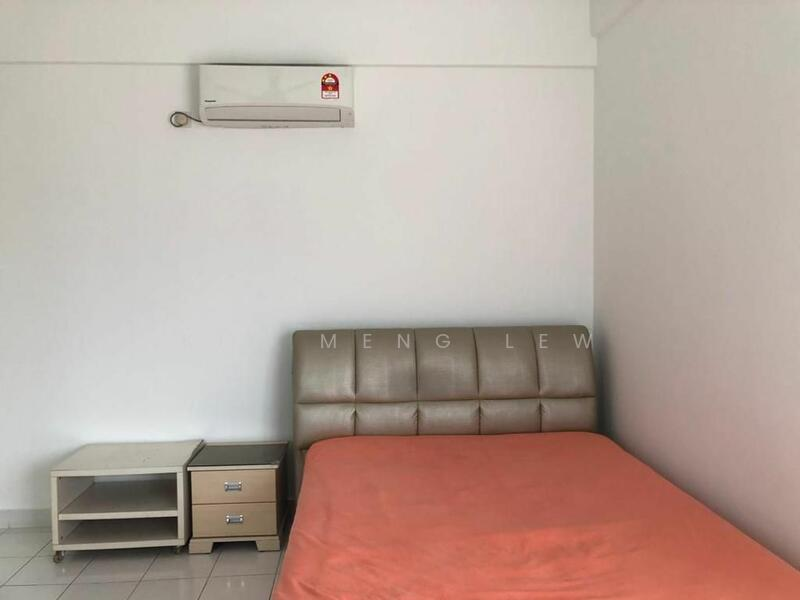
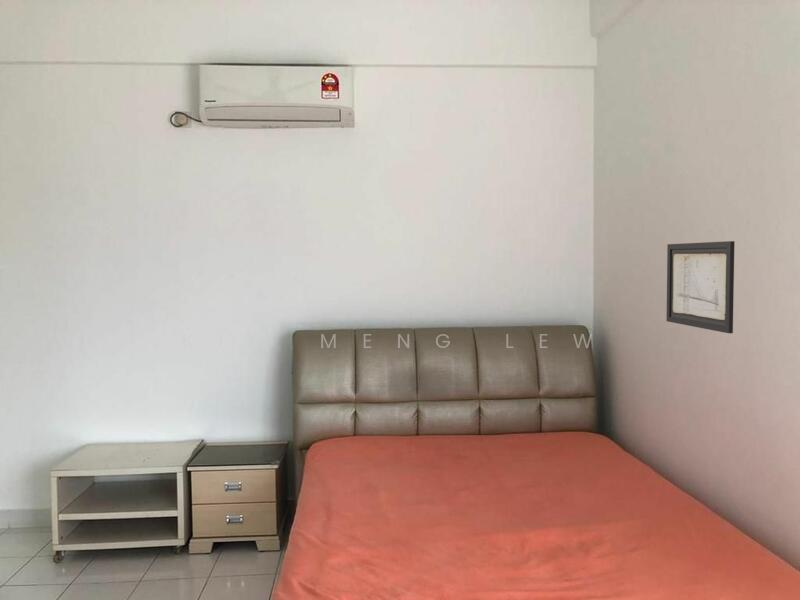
+ wall art [666,240,736,334]
